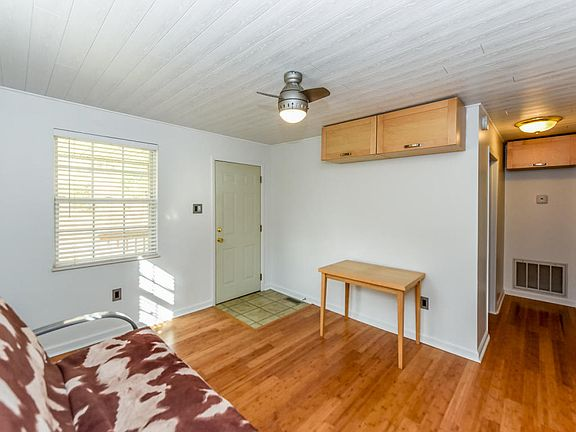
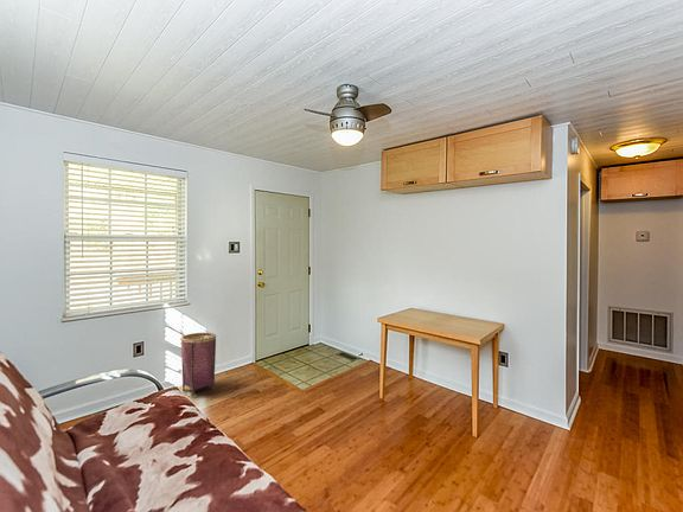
+ woven basket [179,332,217,398]
